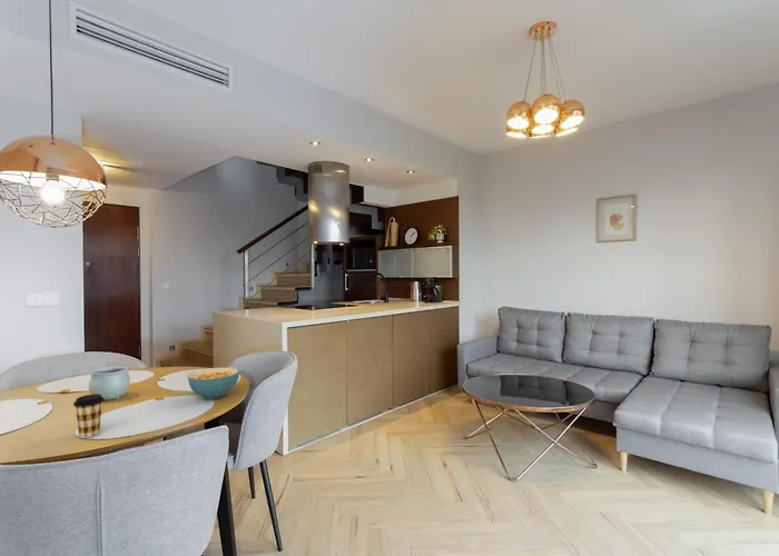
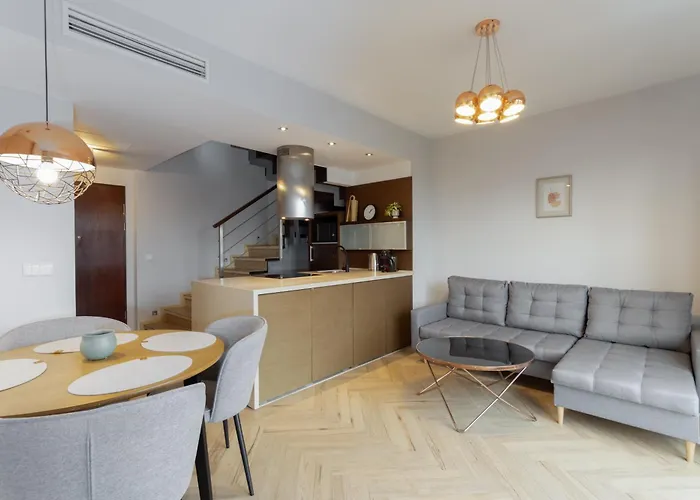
- coffee cup [72,393,106,439]
- cereal bowl [187,367,240,399]
